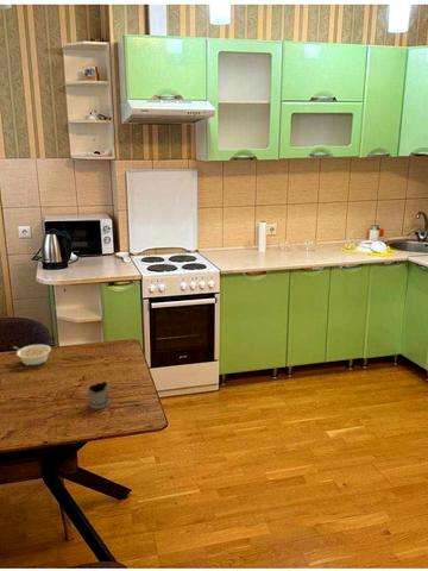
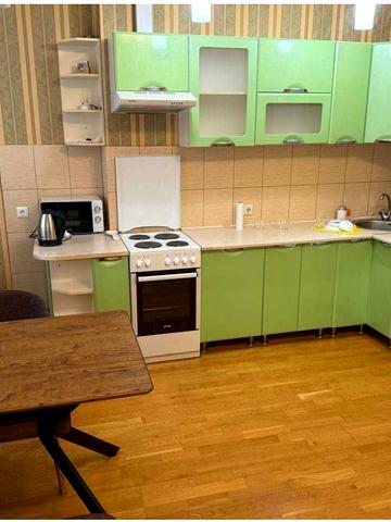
- tea glass holder [78,381,112,409]
- legume [12,344,52,366]
